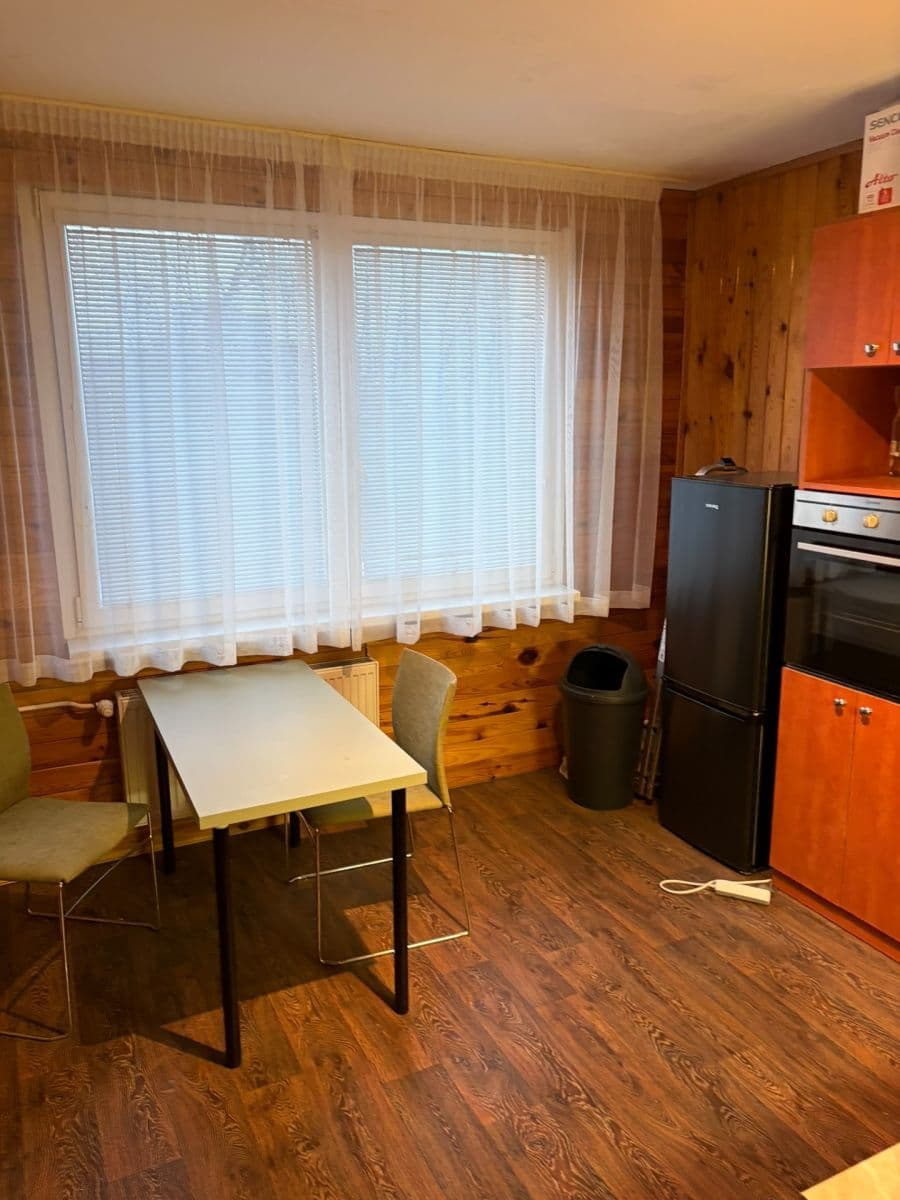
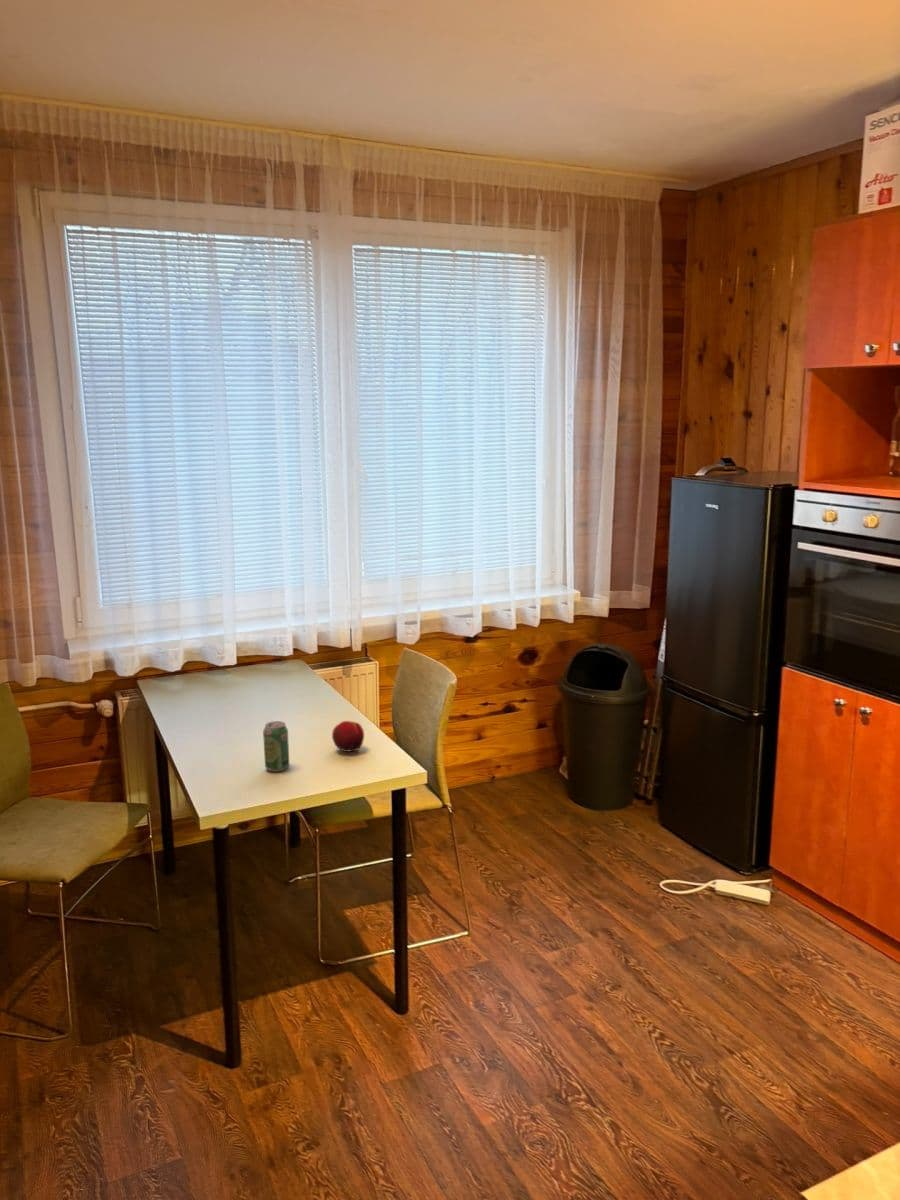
+ beverage can [262,720,291,772]
+ fruit [331,720,365,753]
